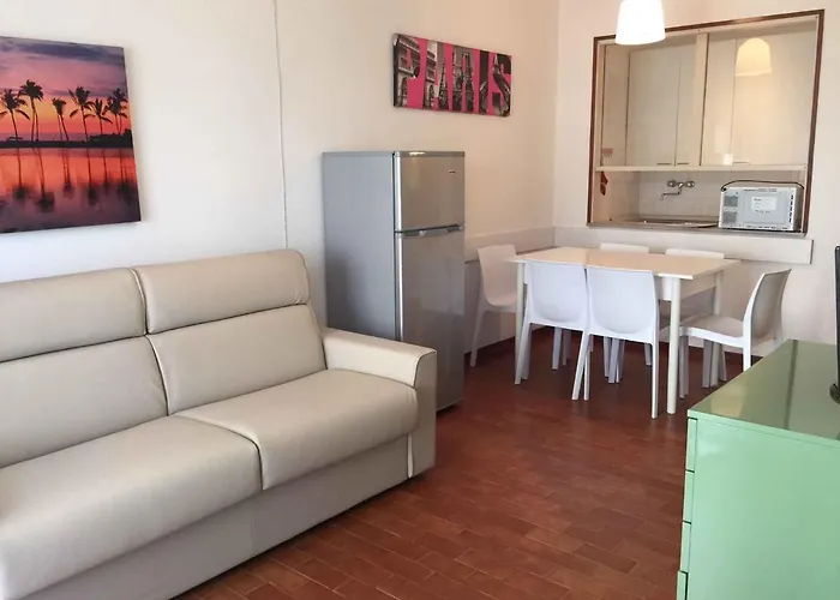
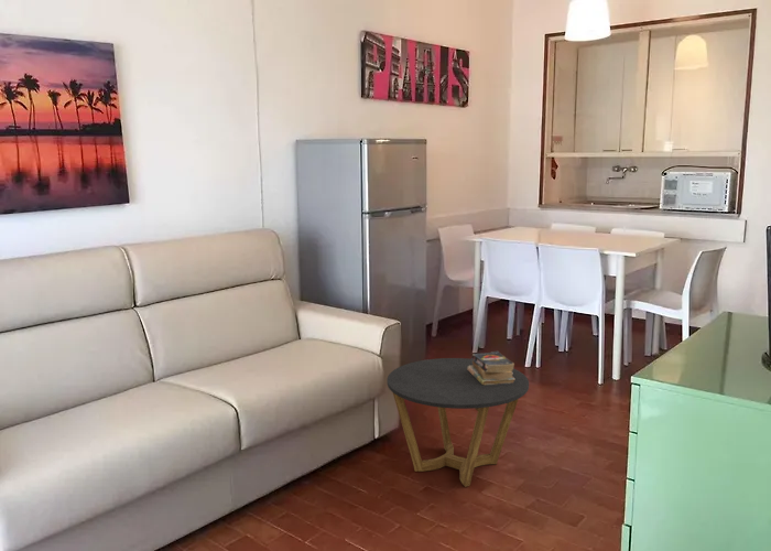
+ side table [386,357,530,488]
+ books [467,350,515,385]
